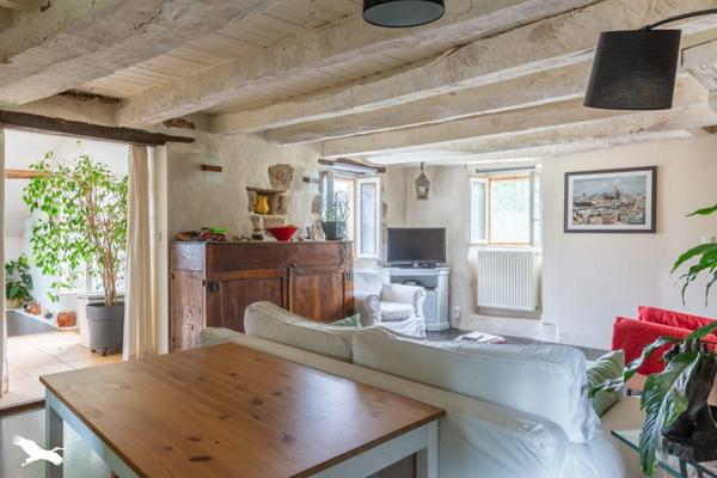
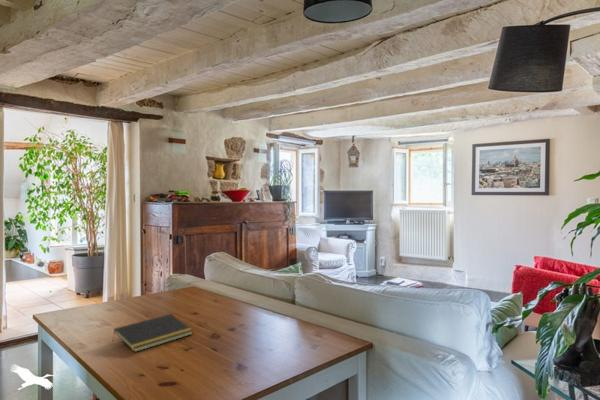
+ notepad [112,313,194,353]
